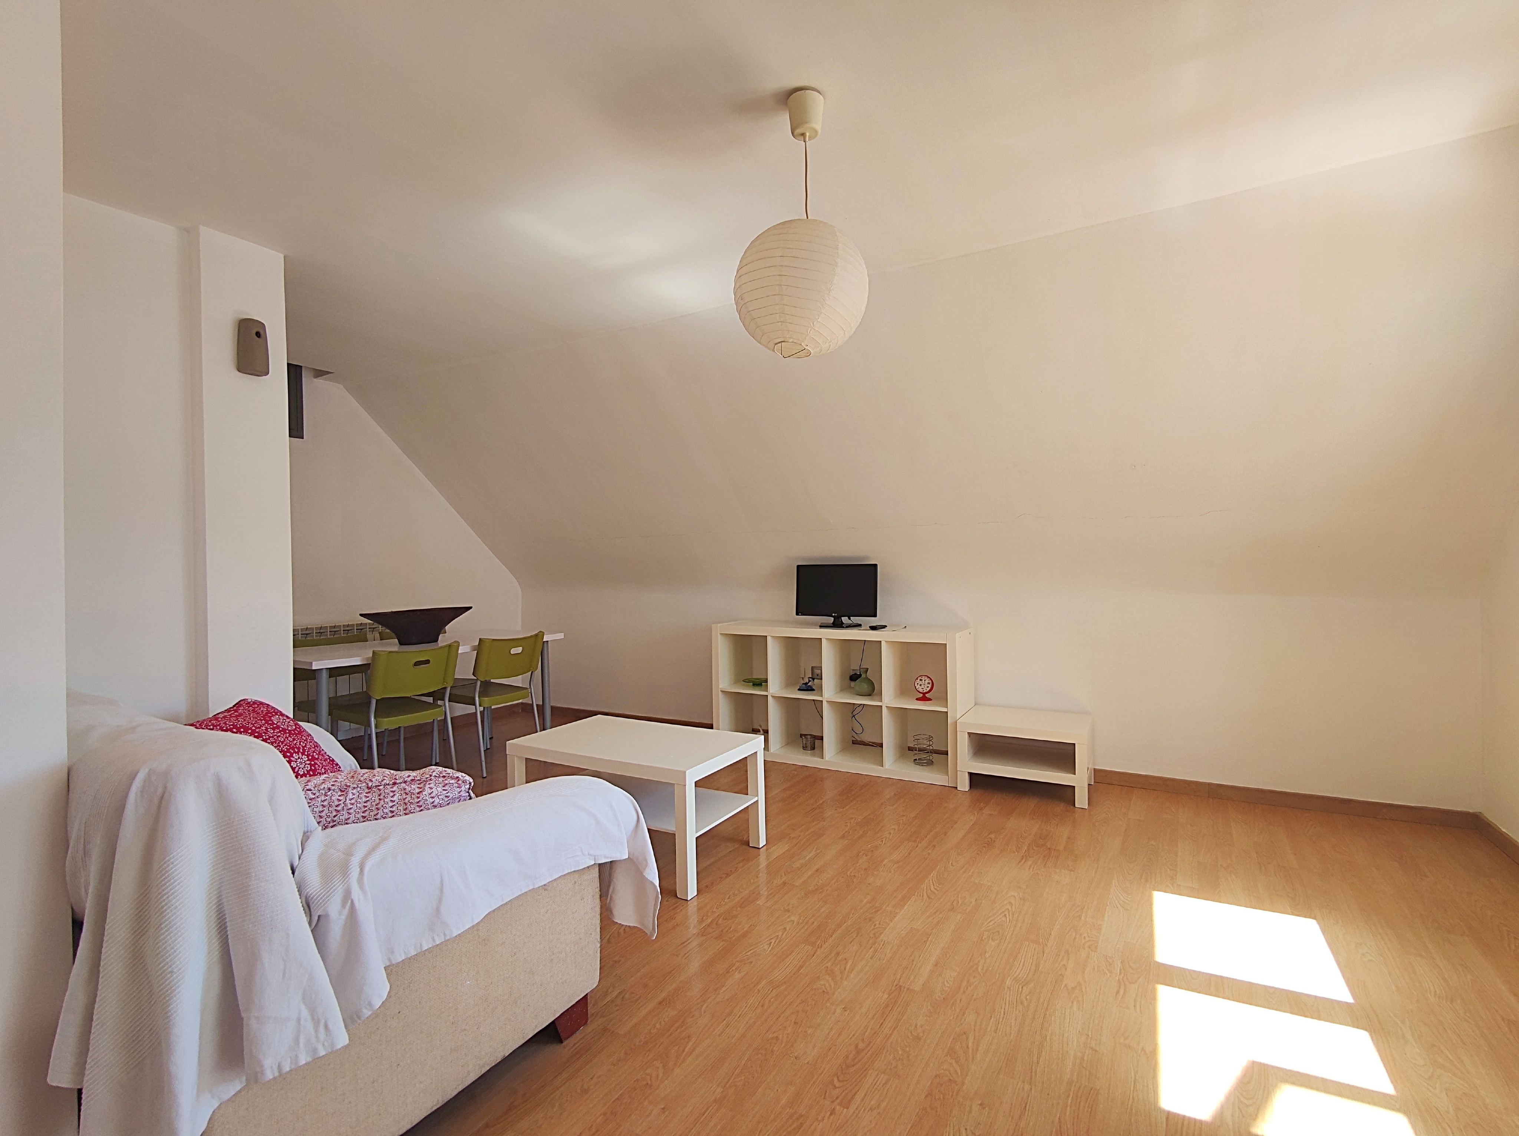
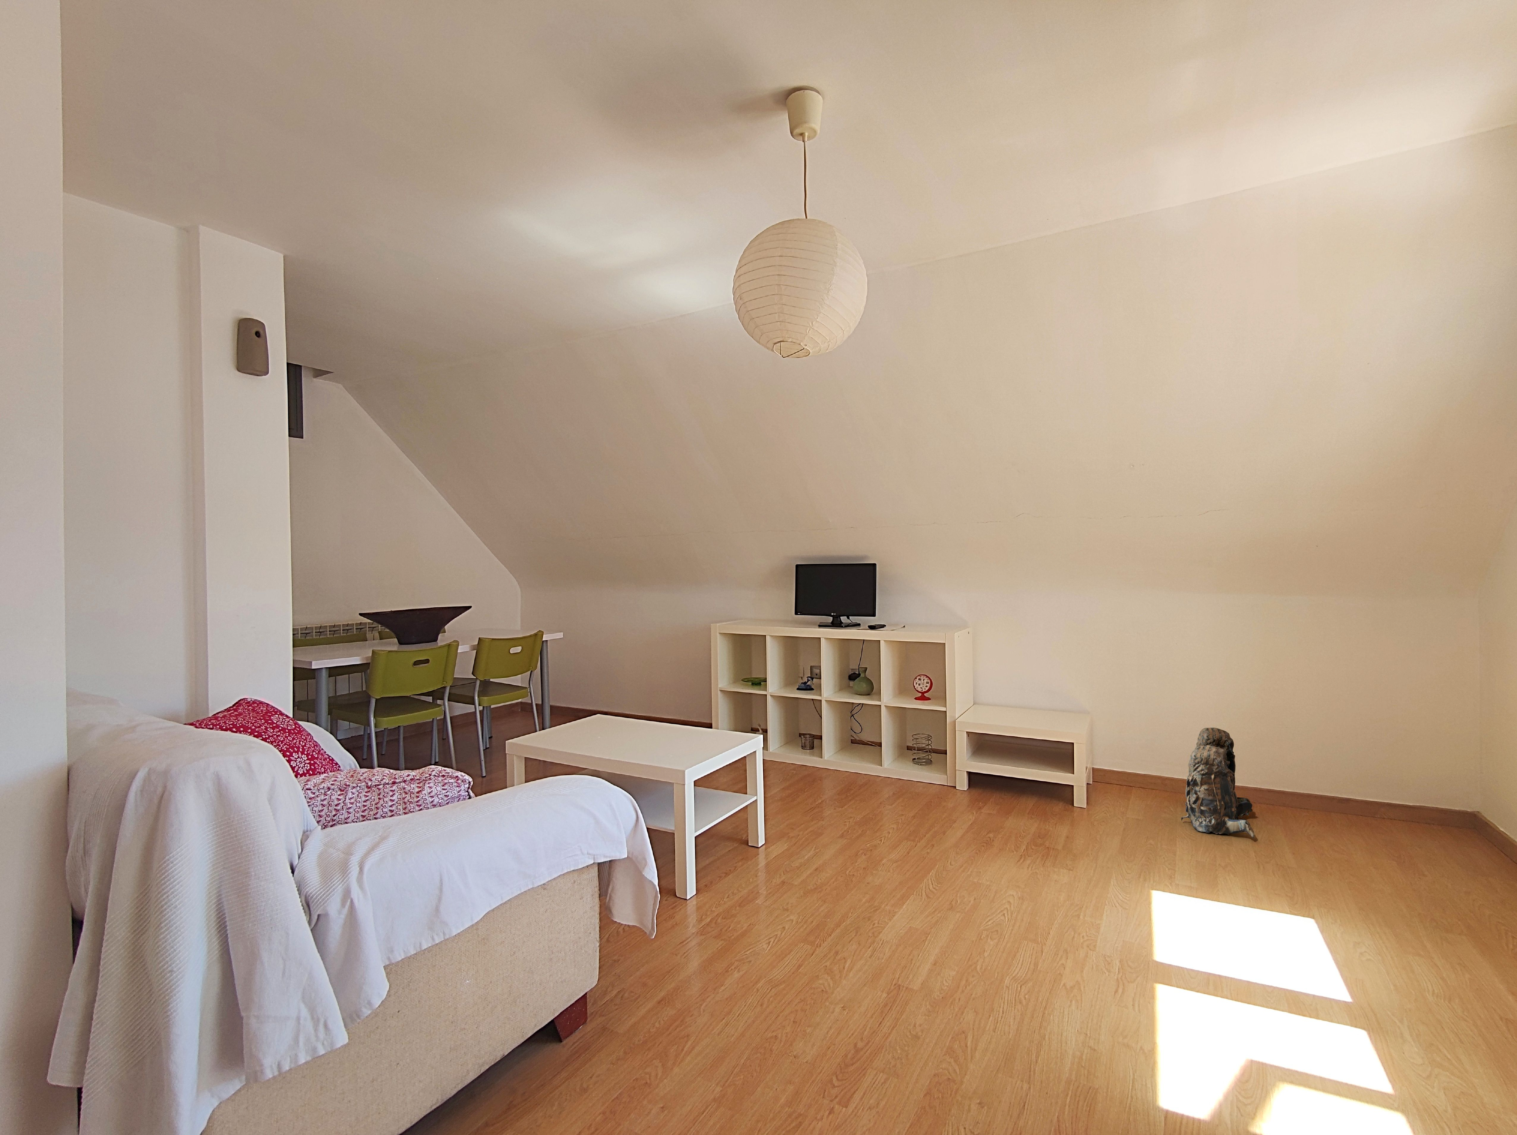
+ backpack [1181,727,1255,838]
